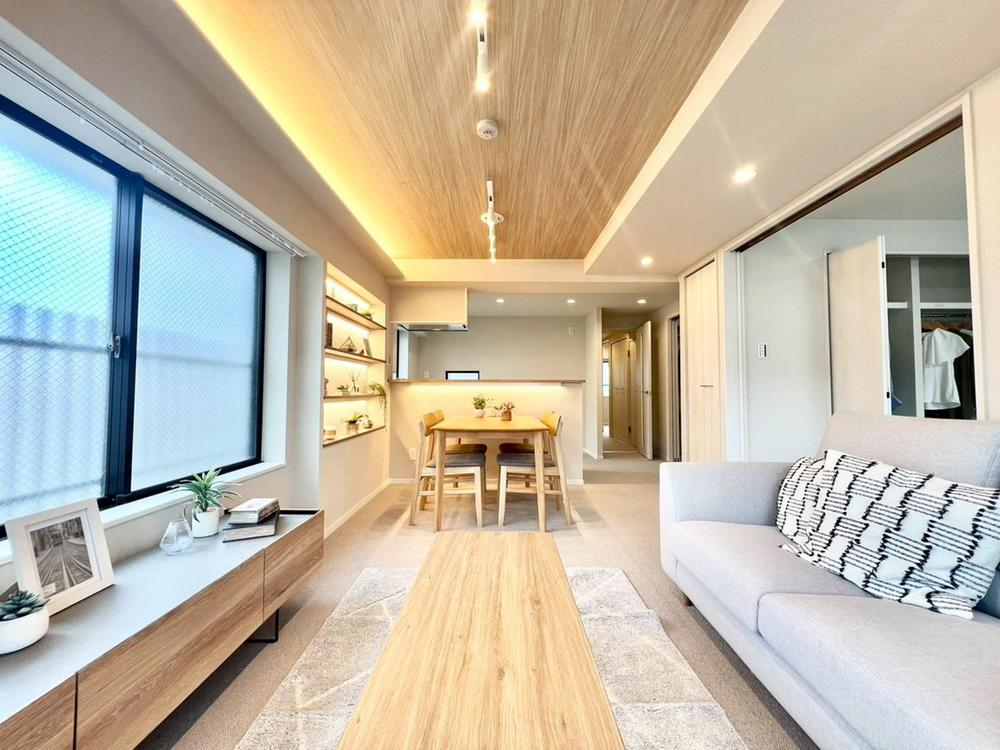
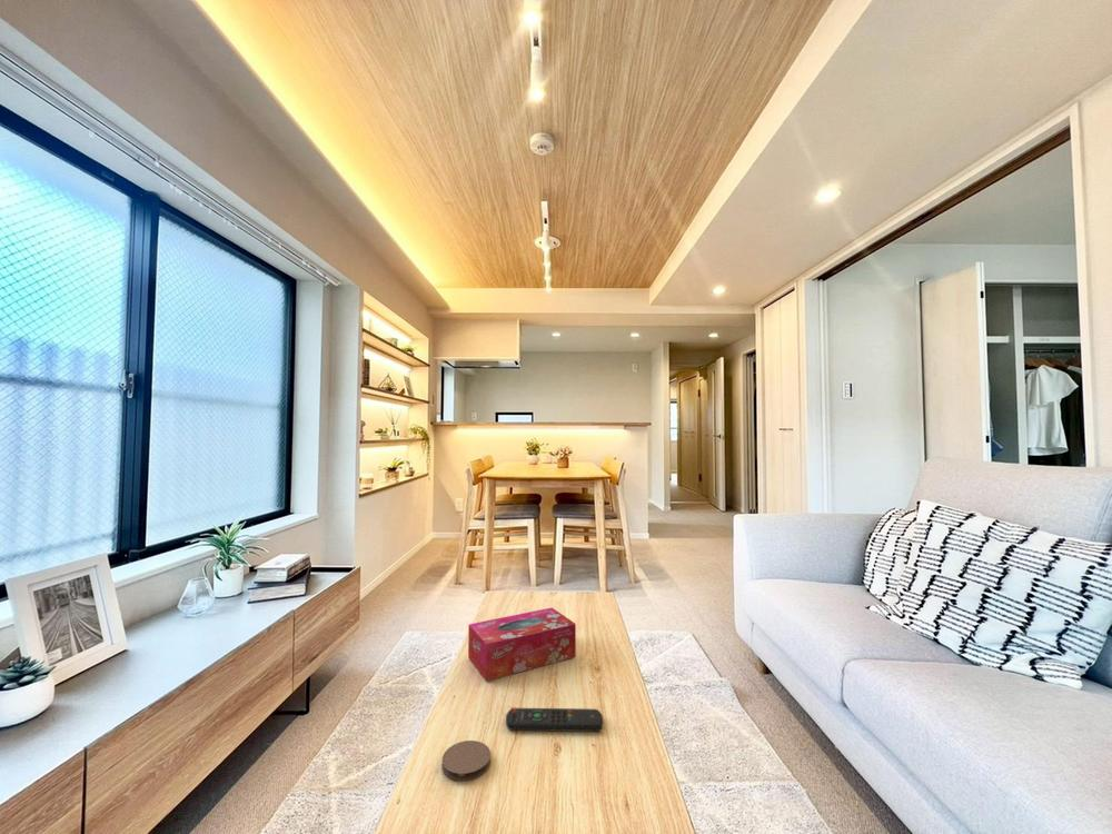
+ tissue box [467,606,577,682]
+ coaster [441,739,492,782]
+ remote control [505,707,604,733]
